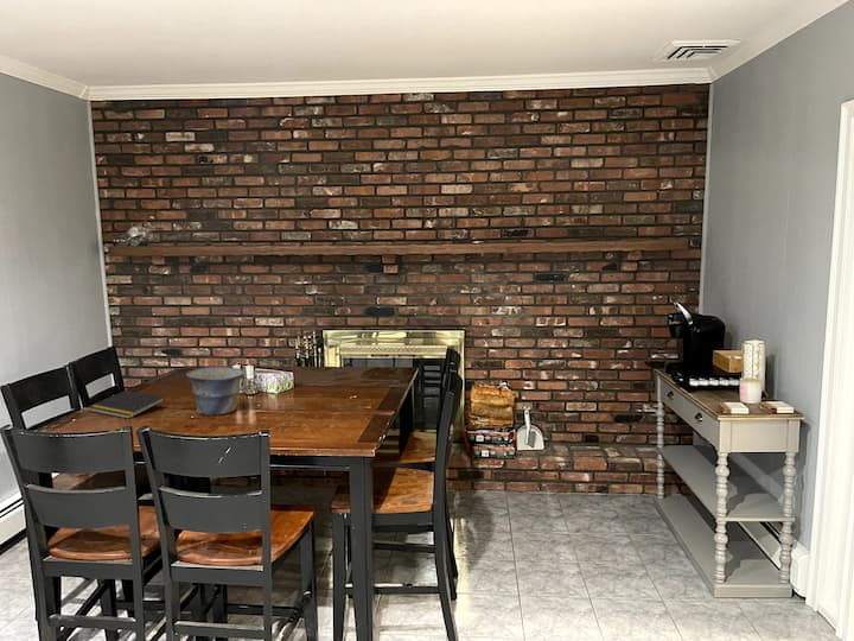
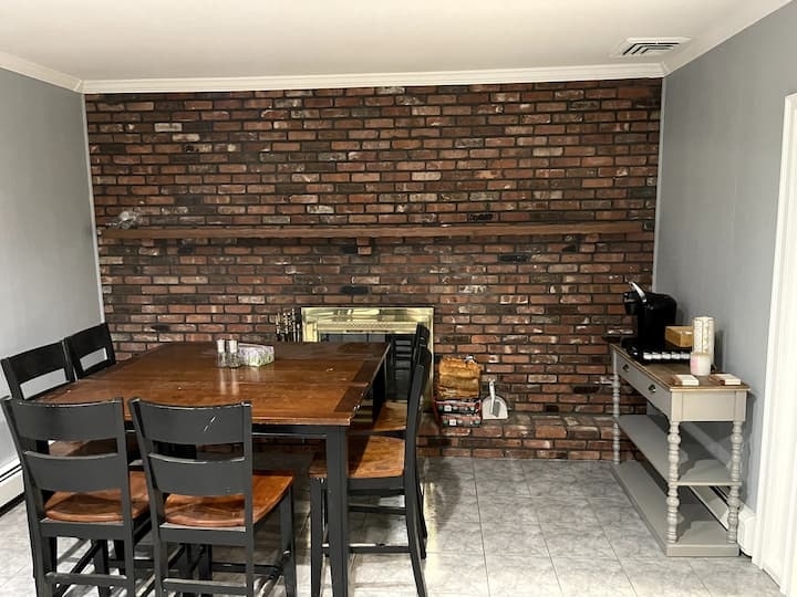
- notepad [88,389,166,420]
- bowl [185,366,246,417]
